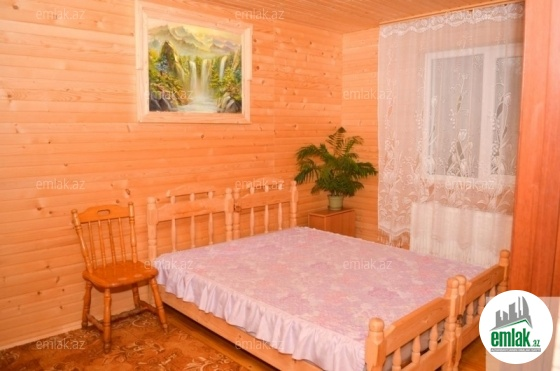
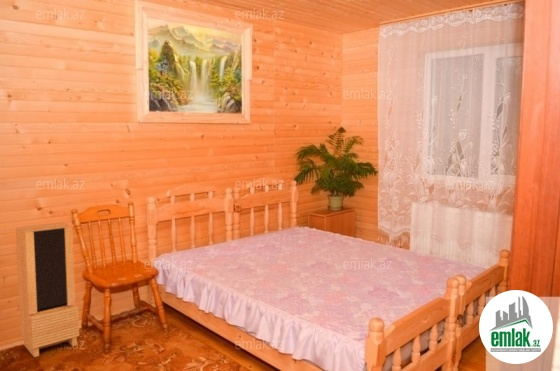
+ storage cabinet [15,221,80,358]
